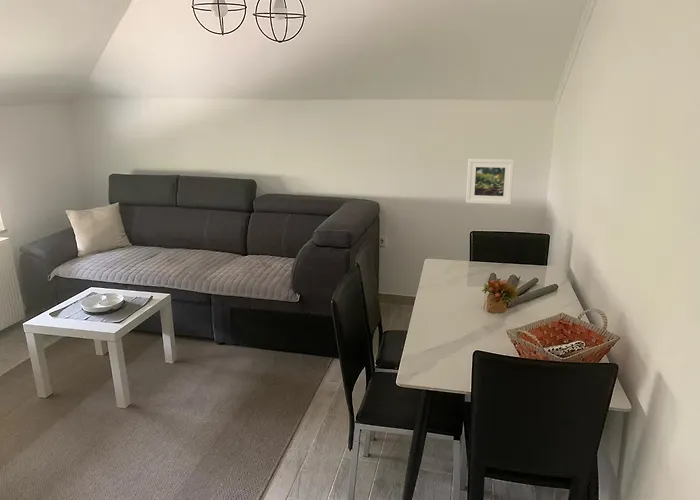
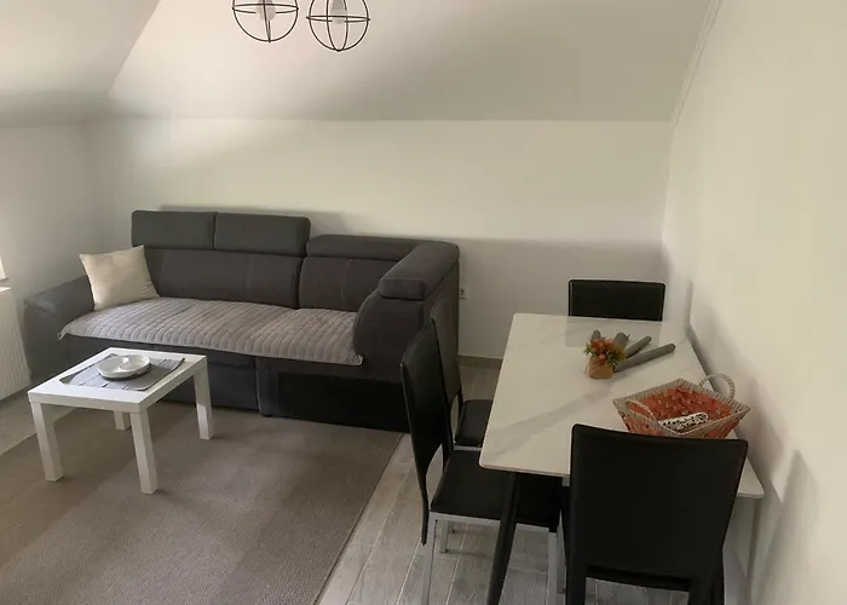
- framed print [465,158,515,205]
